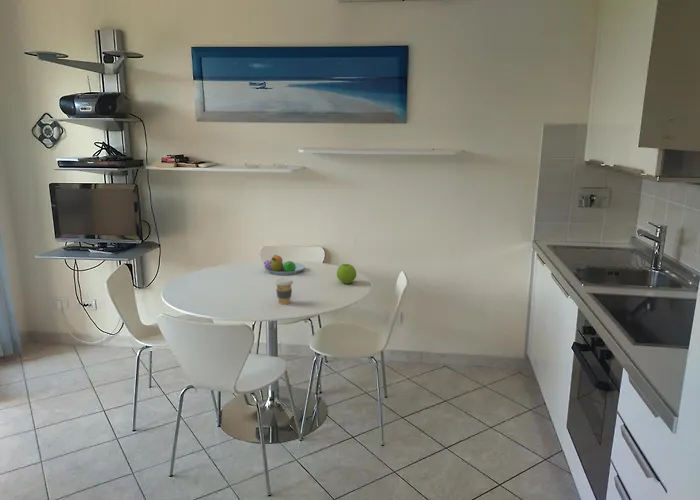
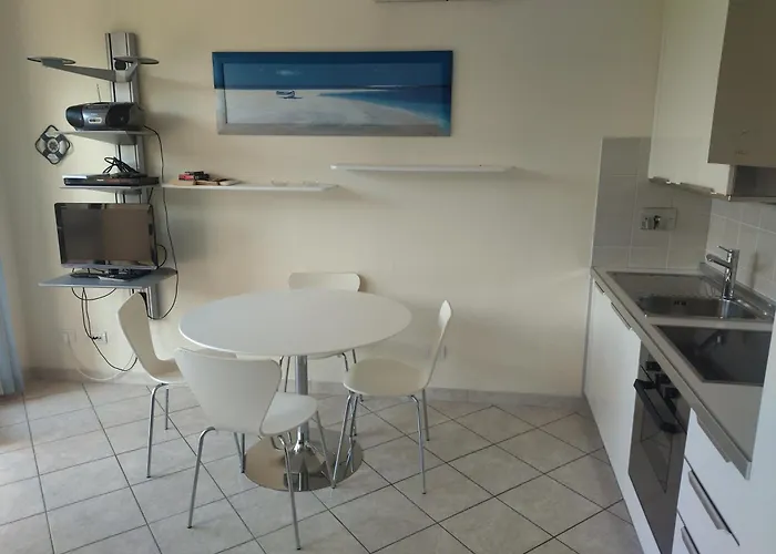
- coffee cup [274,277,294,306]
- fruit bowl [263,254,306,276]
- apple [336,263,357,285]
